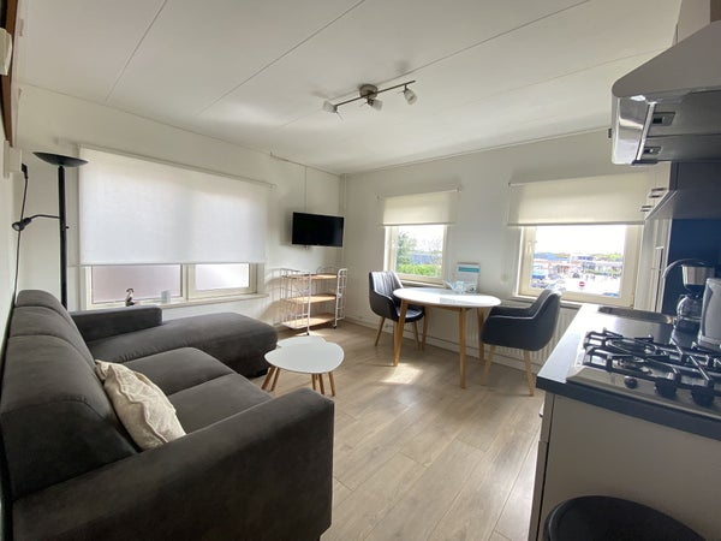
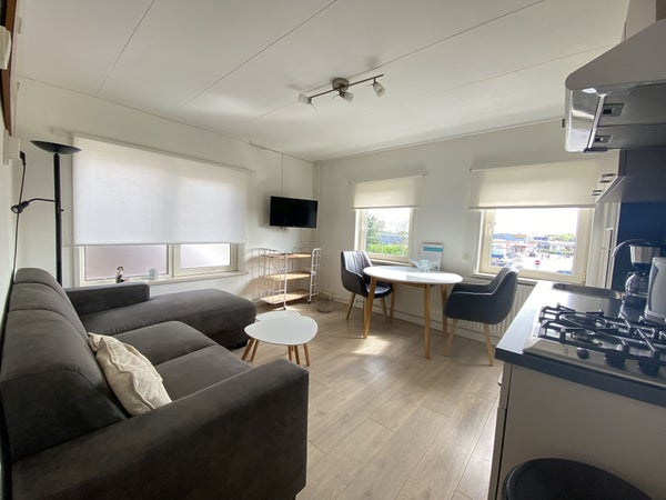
+ basket [314,289,336,313]
